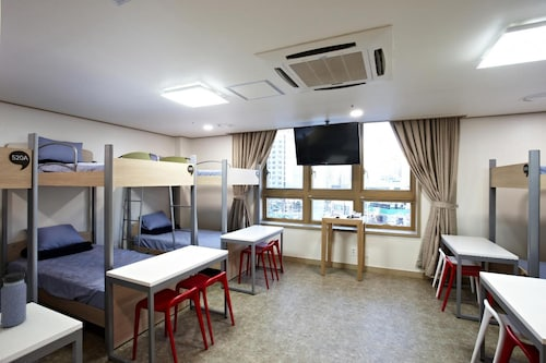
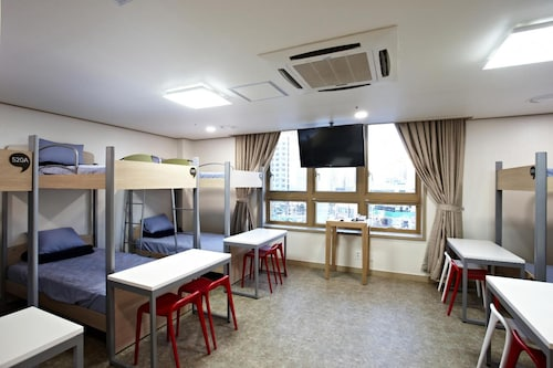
- water bottle [0,264,27,328]
